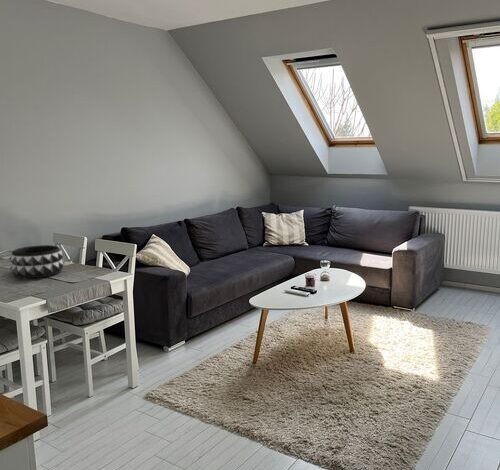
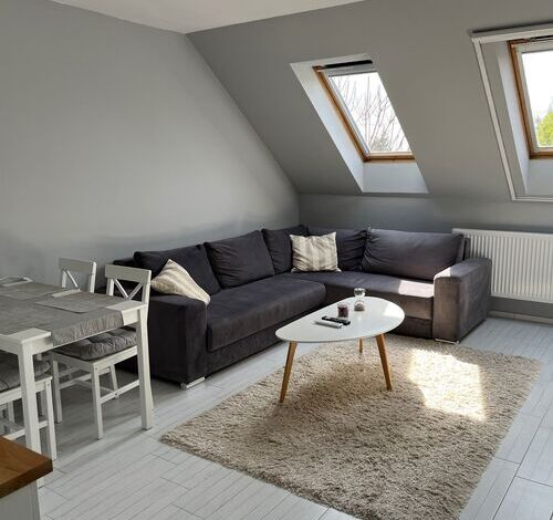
- decorative bowl [8,244,66,279]
